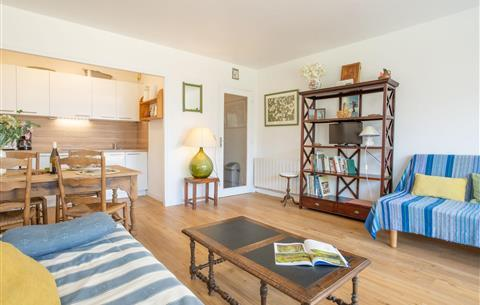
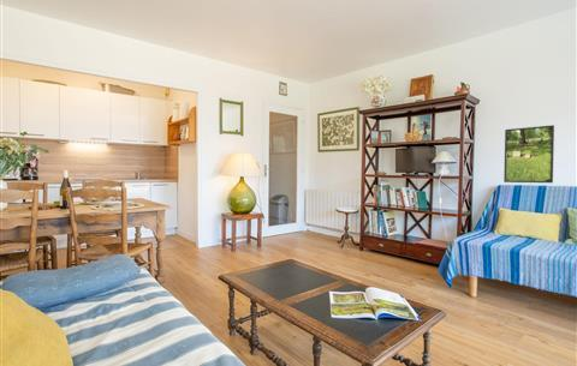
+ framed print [502,124,555,184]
